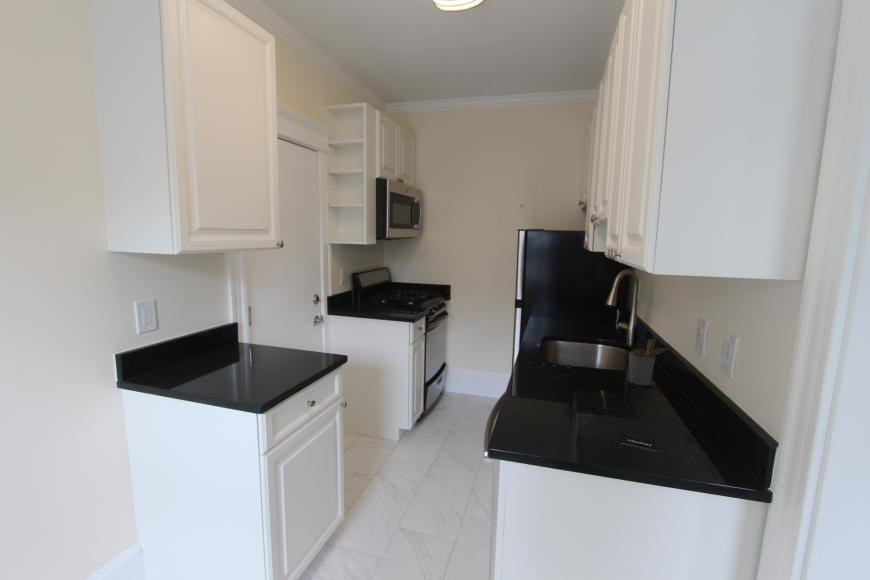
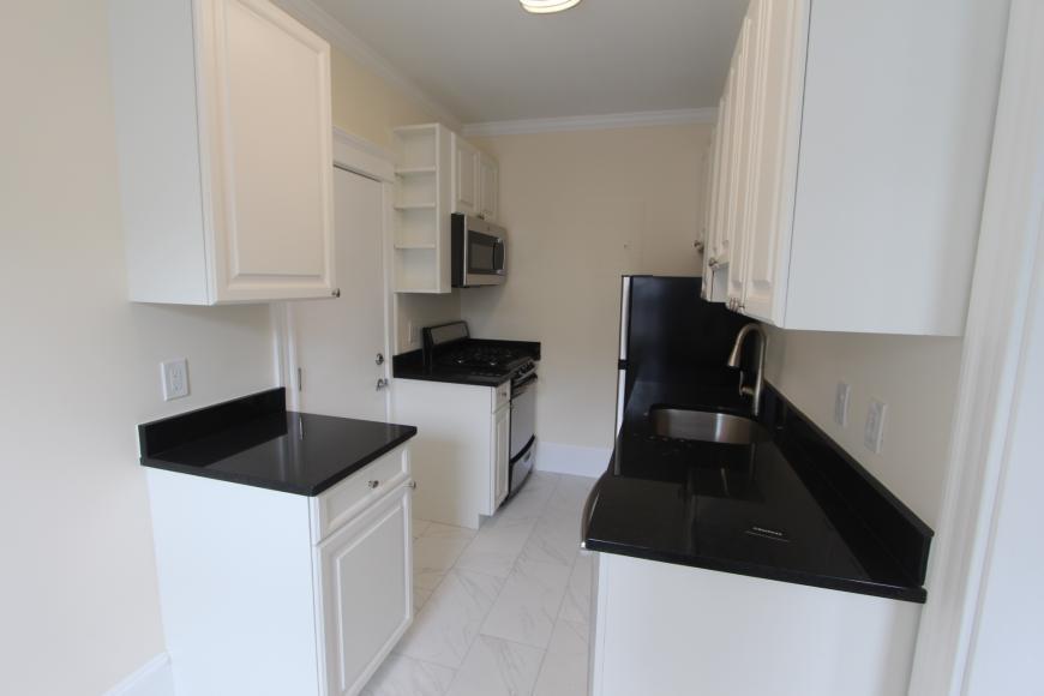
- utensil holder [628,338,671,387]
